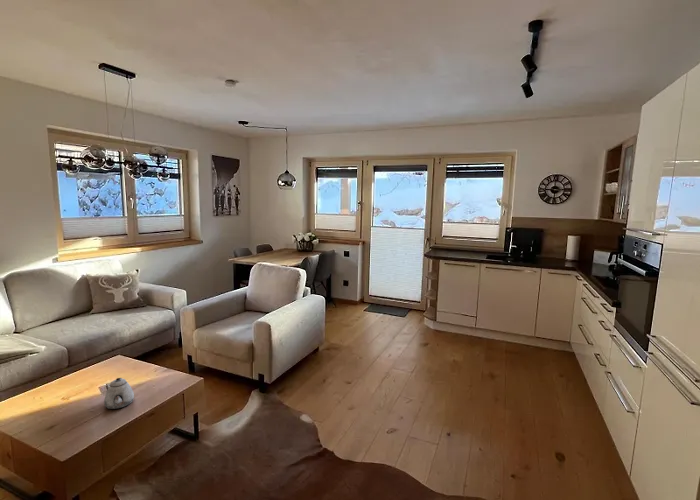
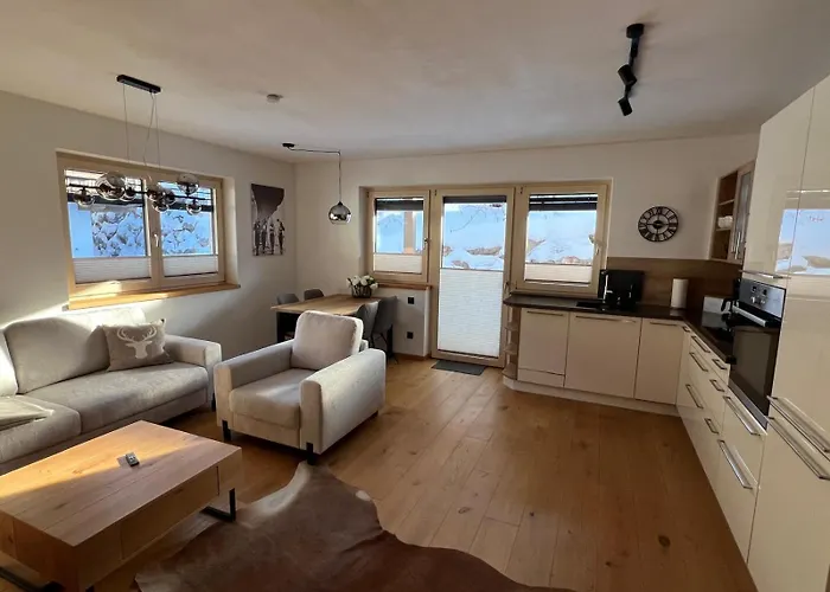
- teapot [103,377,135,410]
